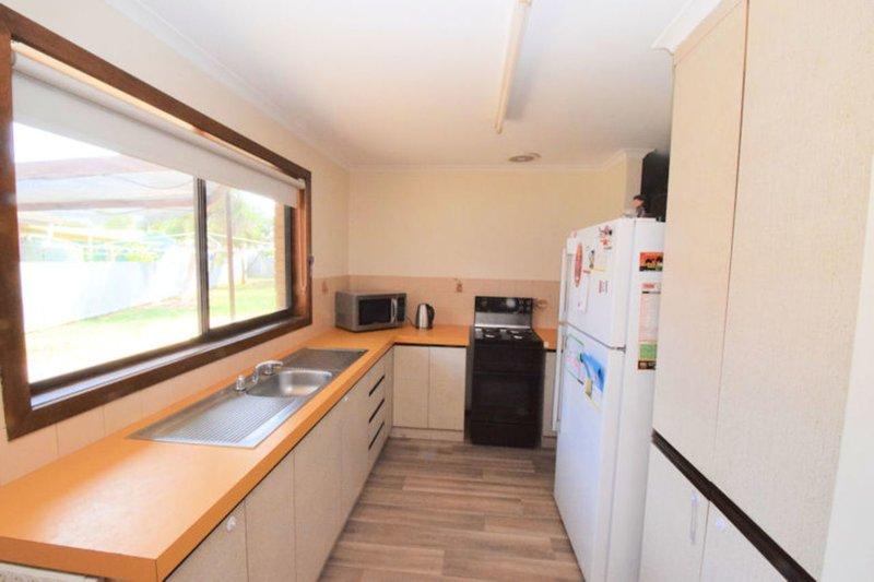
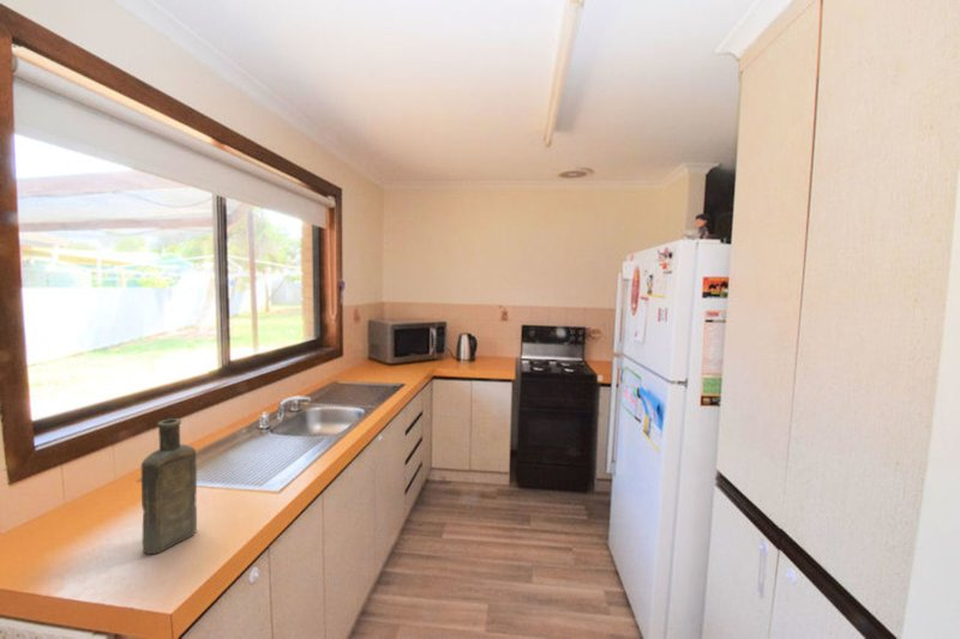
+ bottle [140,417,198,555]
